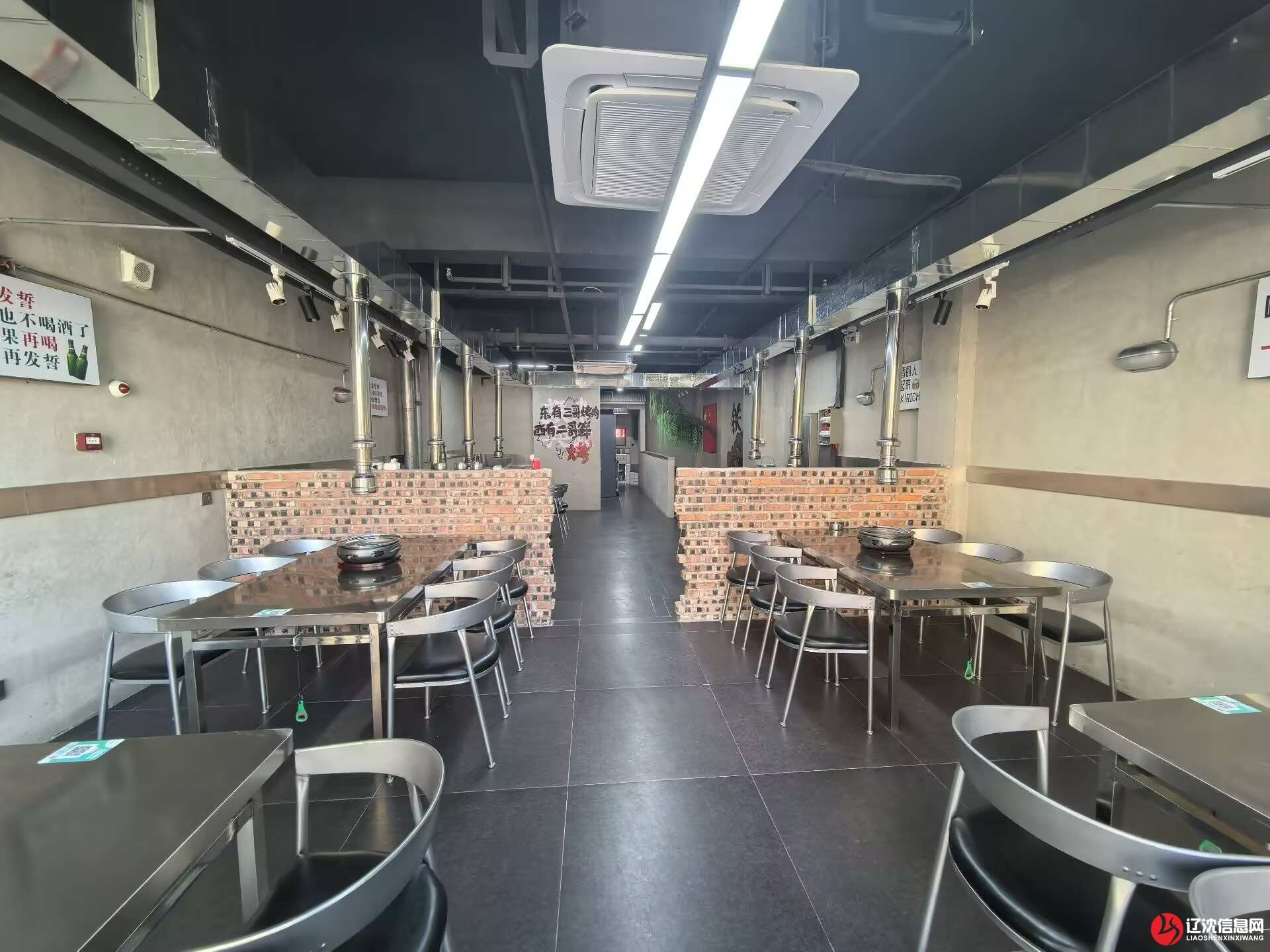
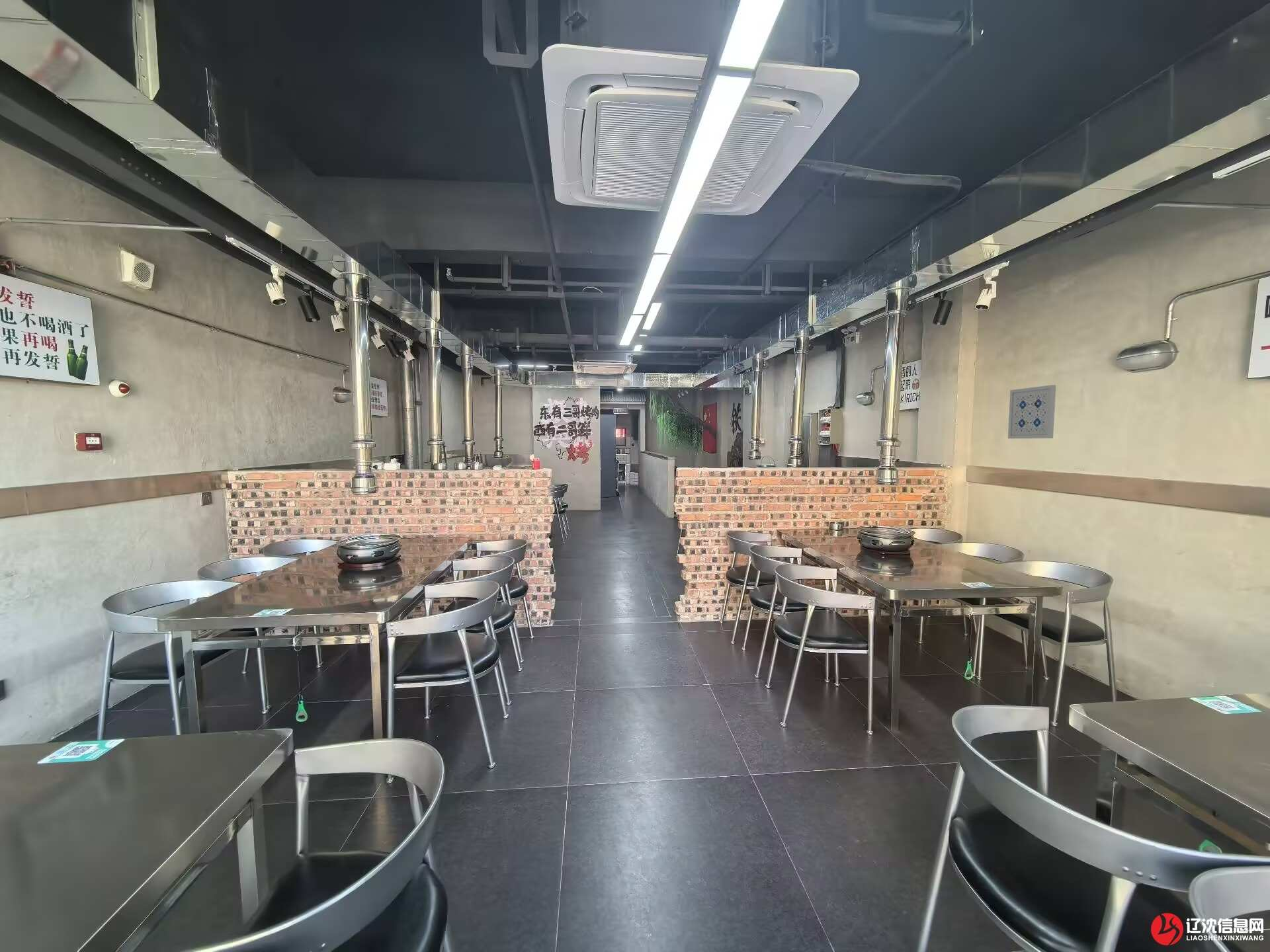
+ wall art [1007,384,1056,439]
